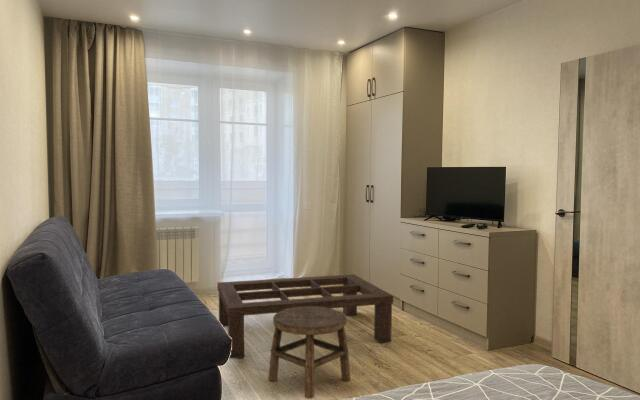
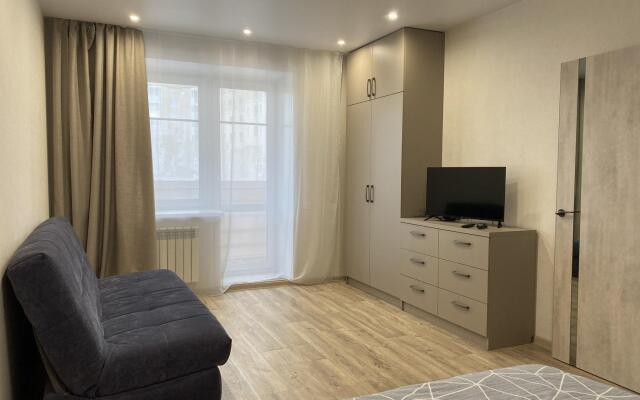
- stool [267,306,352,400]
- coffee table [217,273,394,360]
